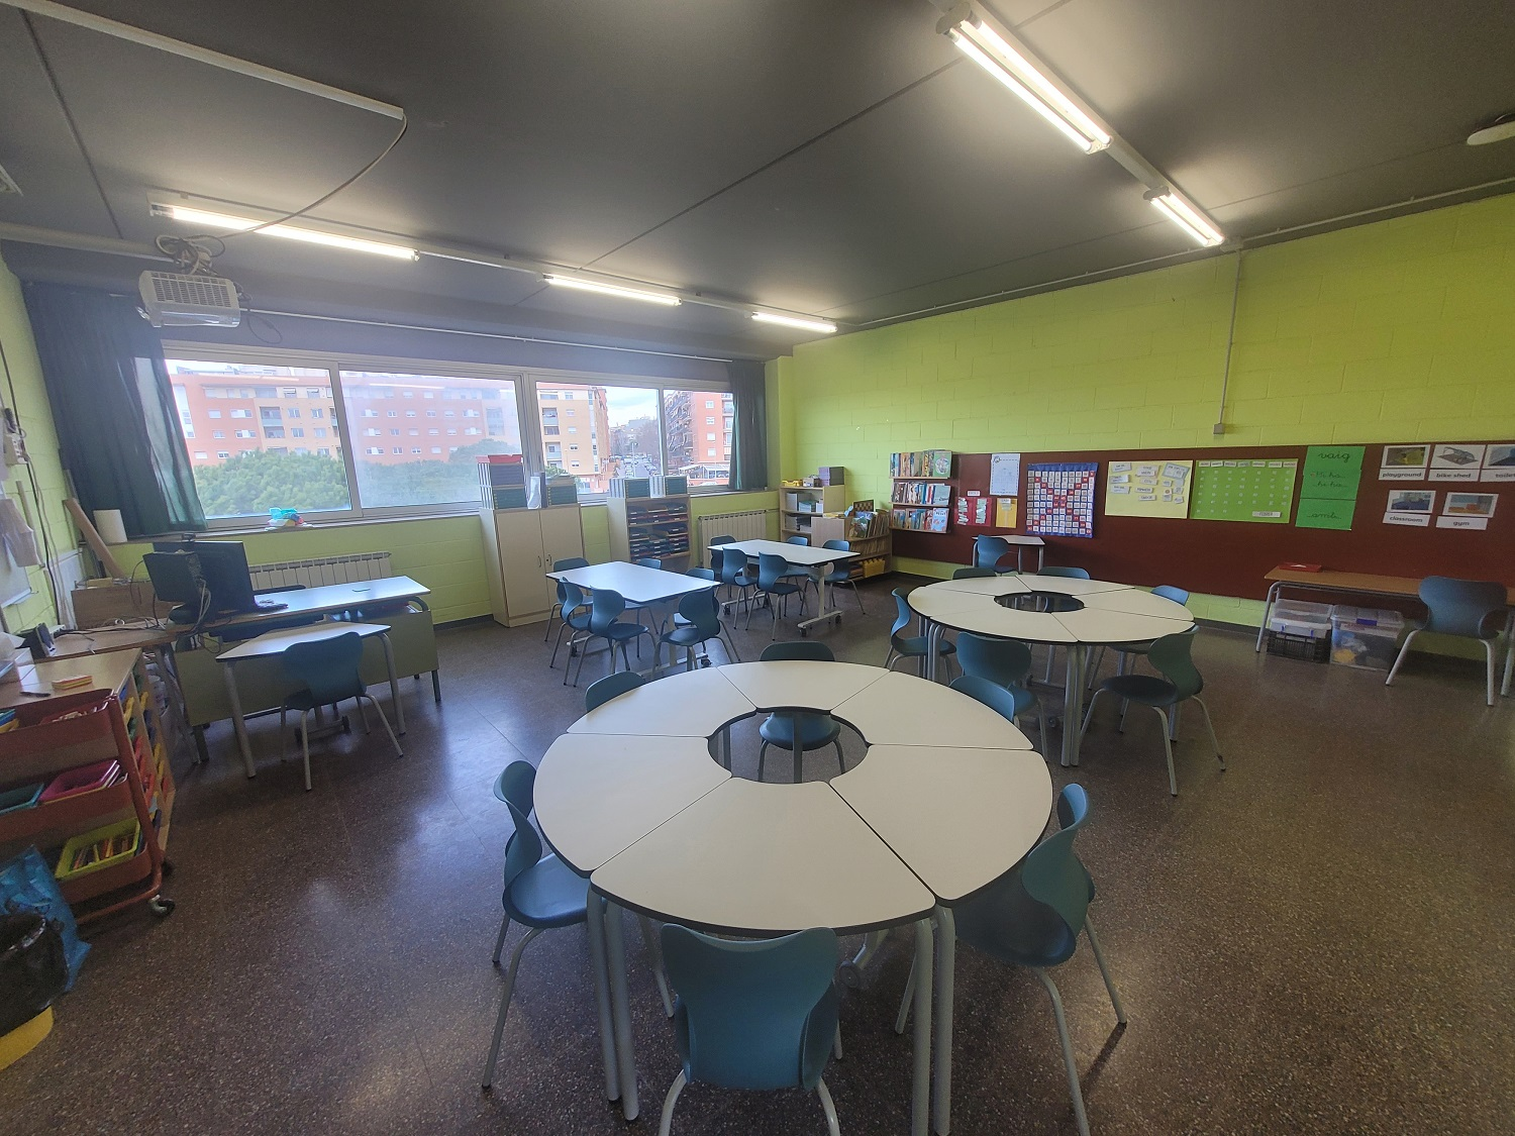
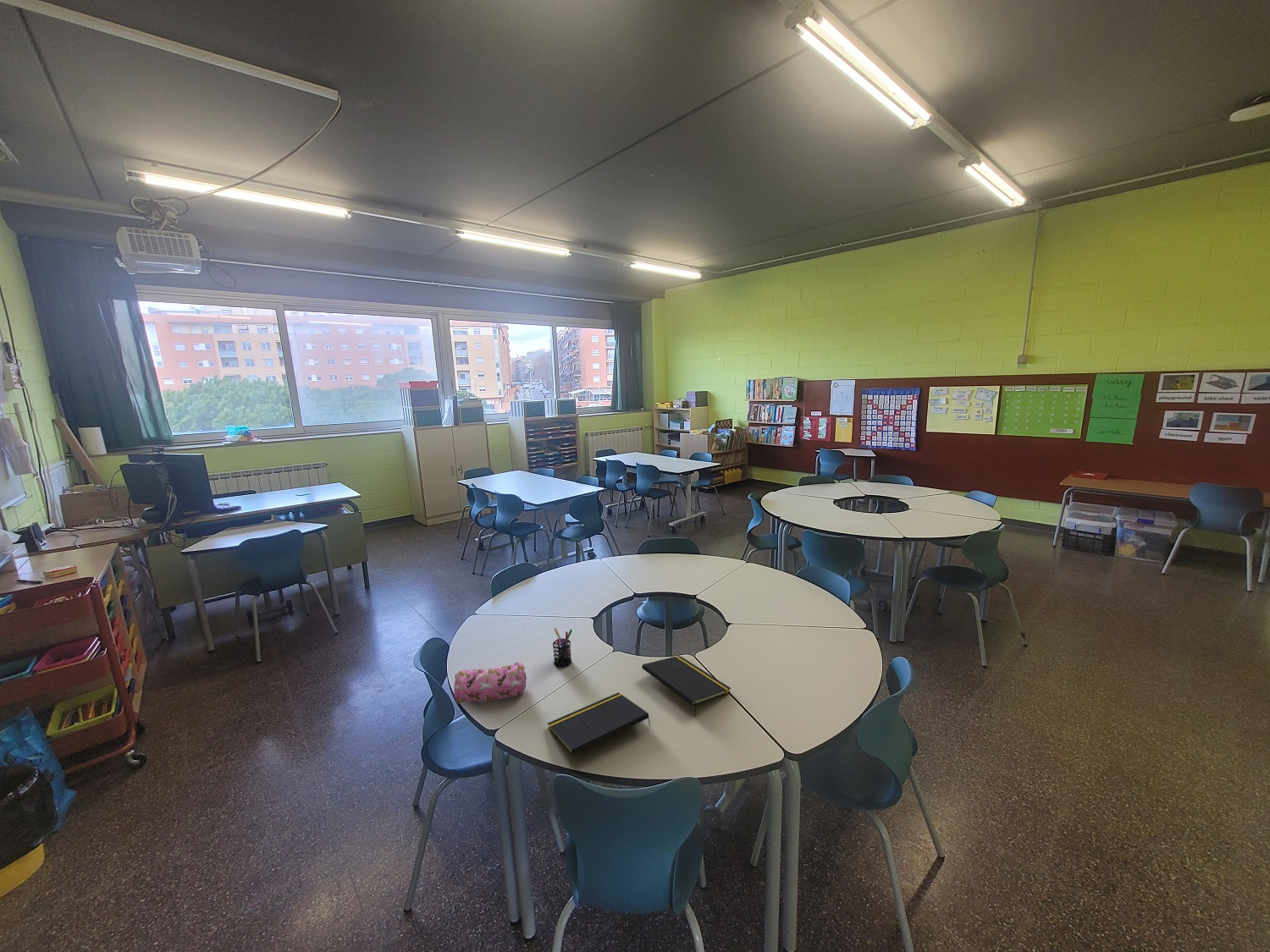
+ pen holder [552,627,573,669]
+ pencil case [453,662,527,704]
+ notepad [547,691,651,756]
+ notepad [641,655,732,718]
